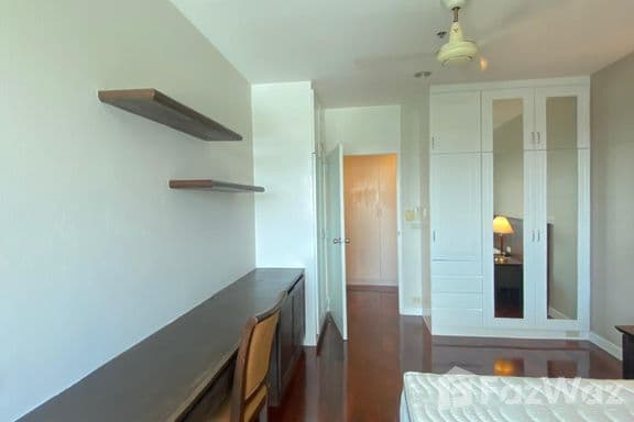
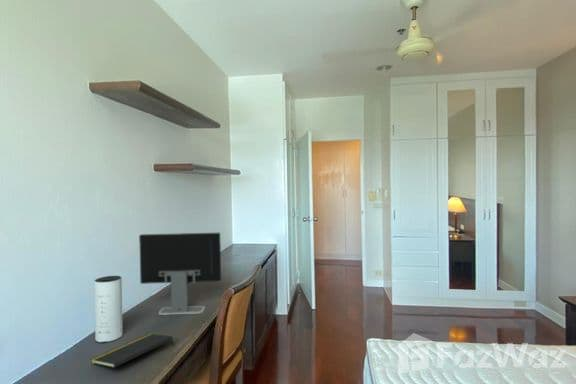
+ speaker [94,275,123,344]
+ notepad [90,333,175,369]
+ computer monitor [138,232,222,316]
